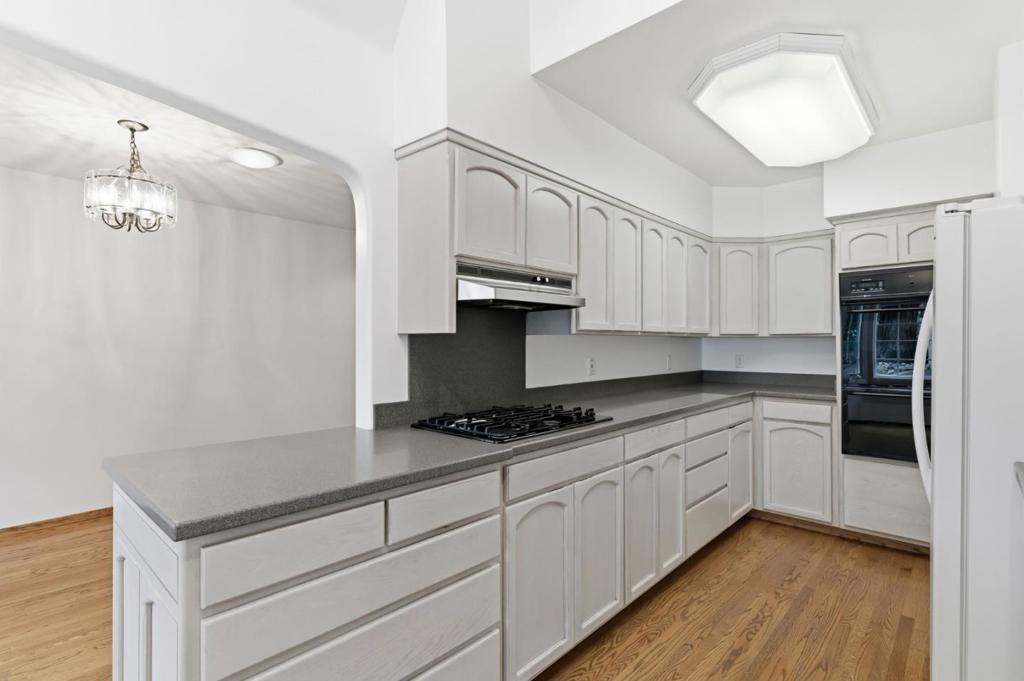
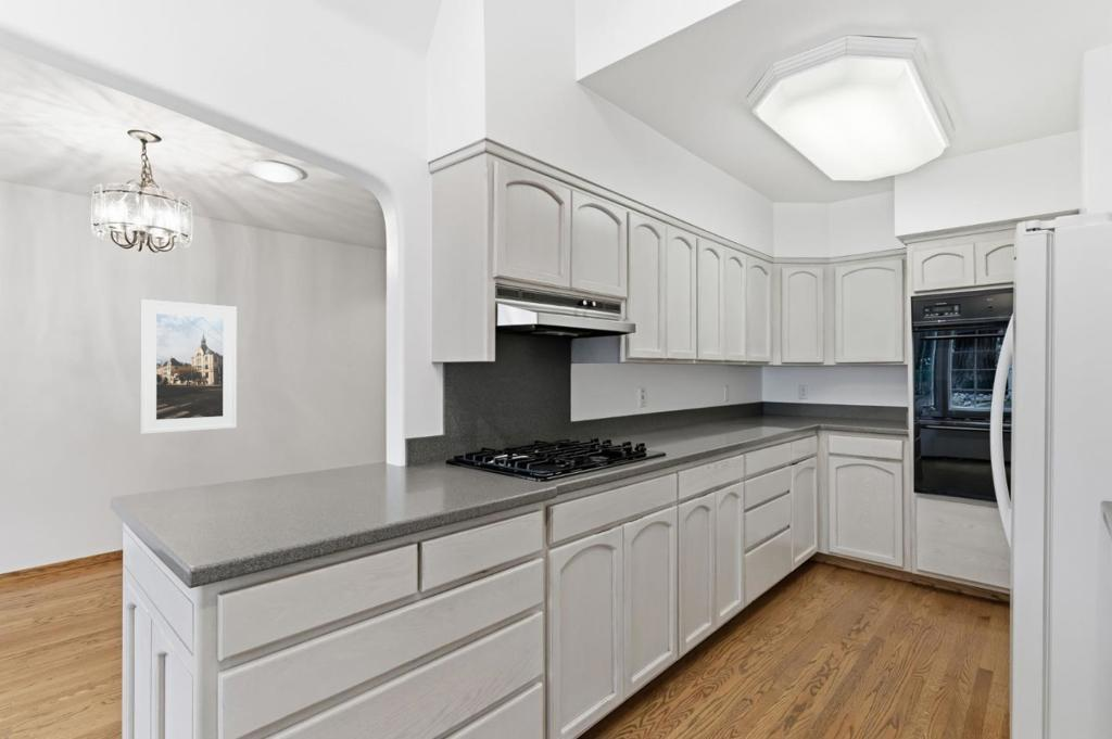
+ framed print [139,298,238,435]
